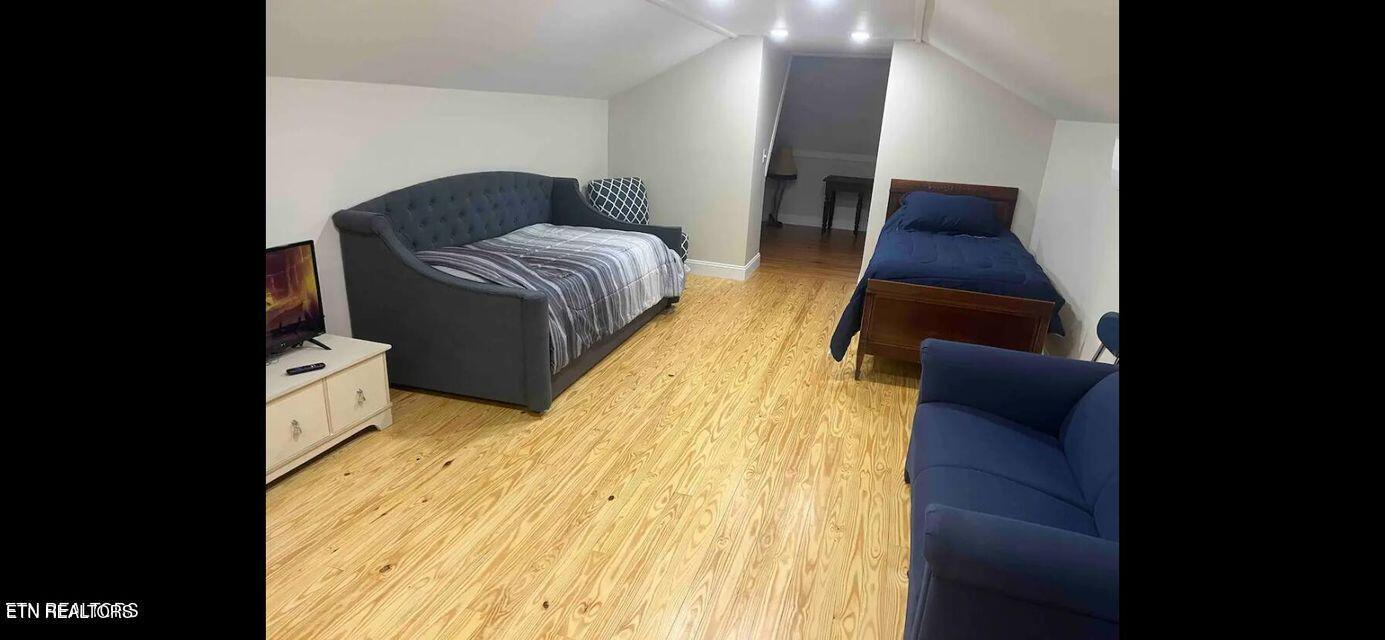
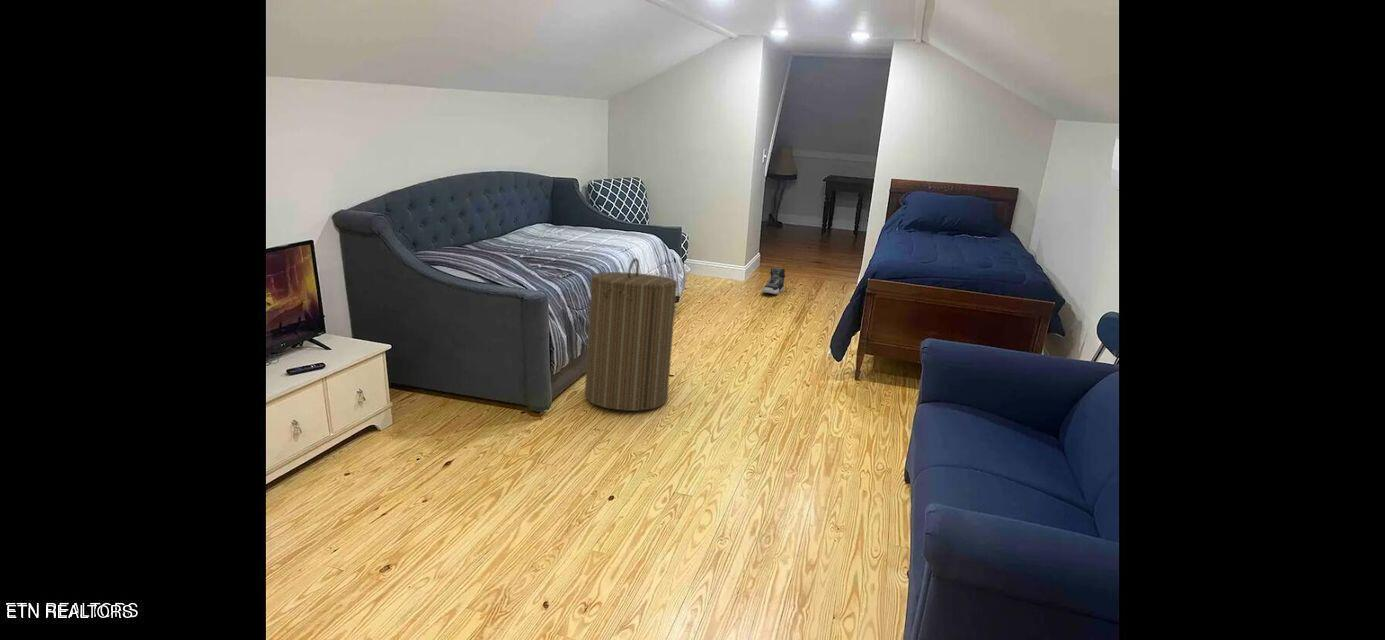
+ sneaker [761,266,786,295]
+ laundry hamper [584,257,678,412]
